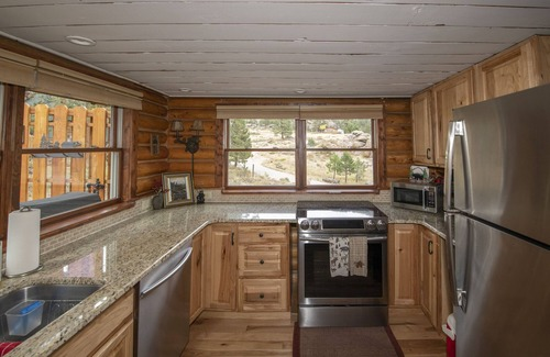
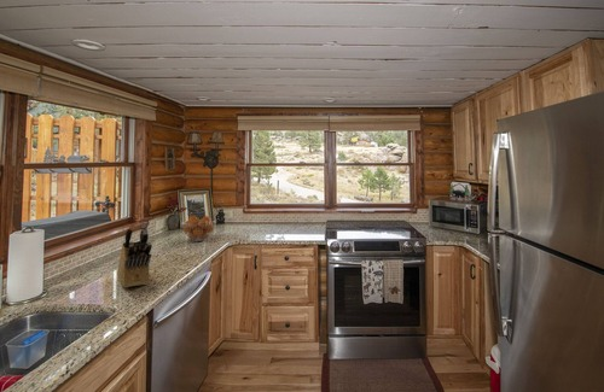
+ knife block [116,224,153,288]
+ fruit basket [180,215,217,242]
